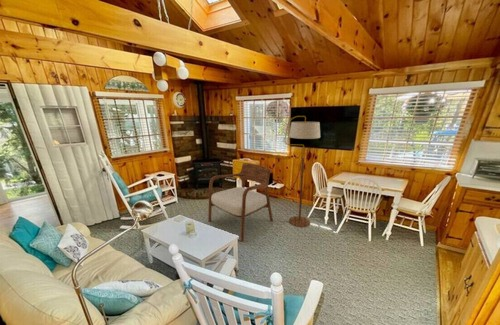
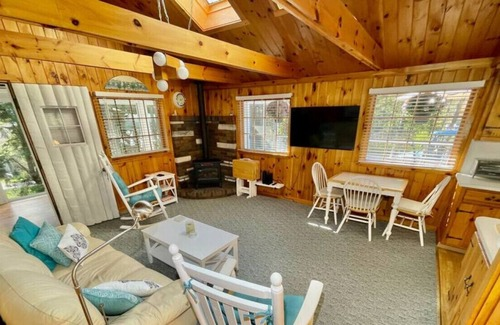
- armchair [207,162,274,243]
- floor lamp [284,115,321,228]
